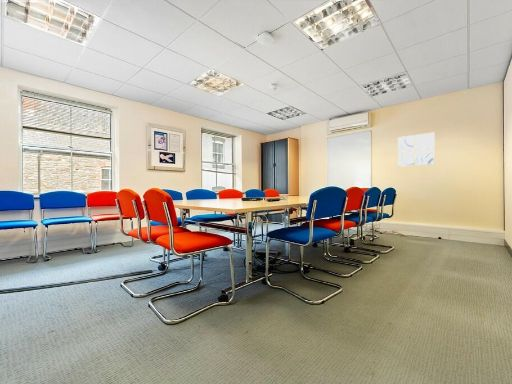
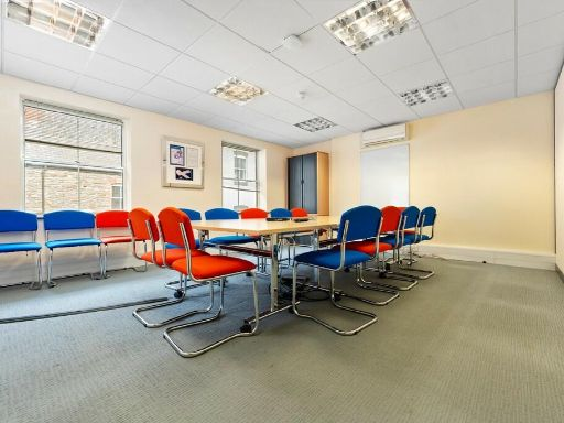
- wall art [397,131,435,168]
